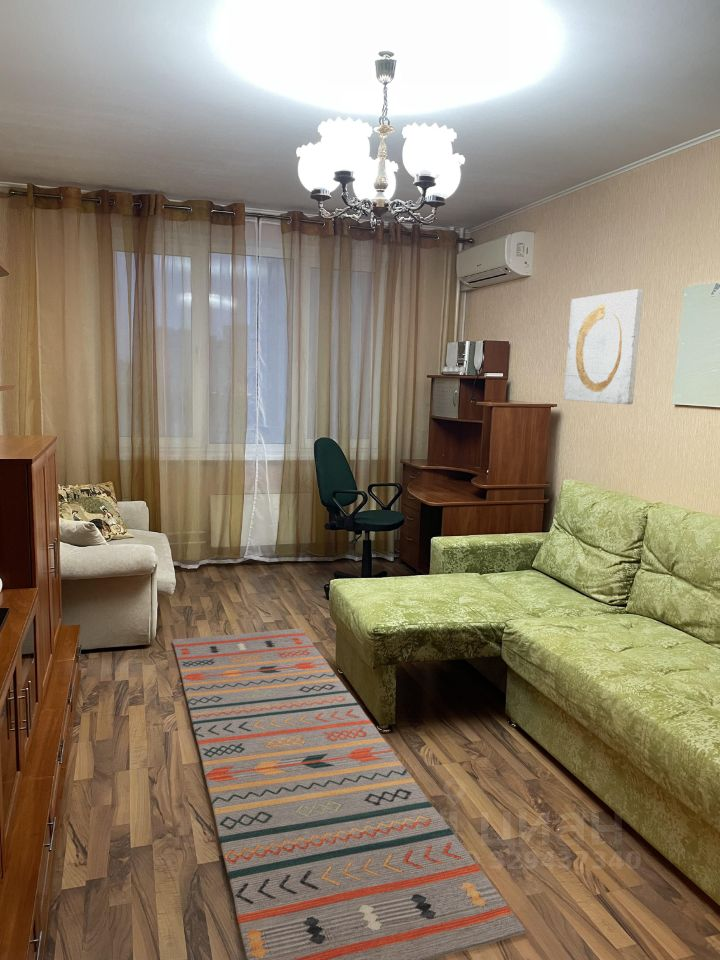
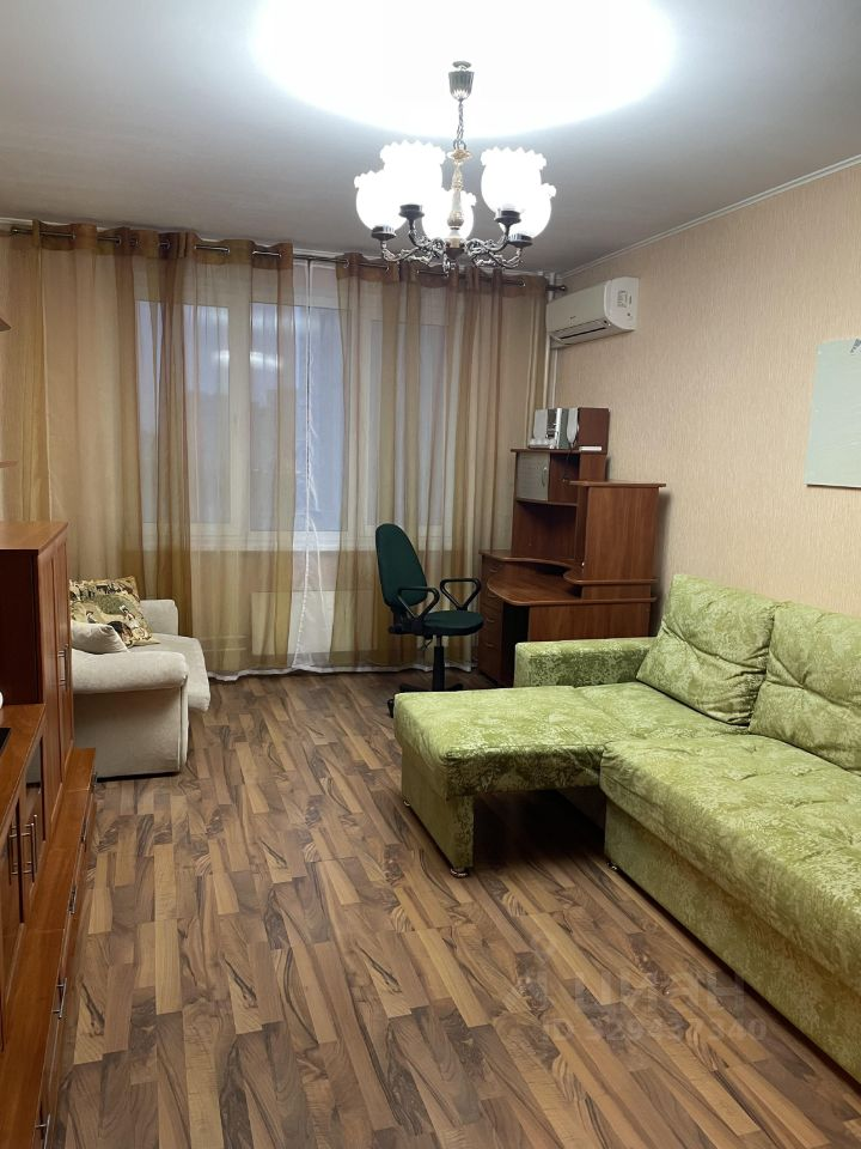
- rug [171,628,527,960]
- wall art [563,288,644,405]
